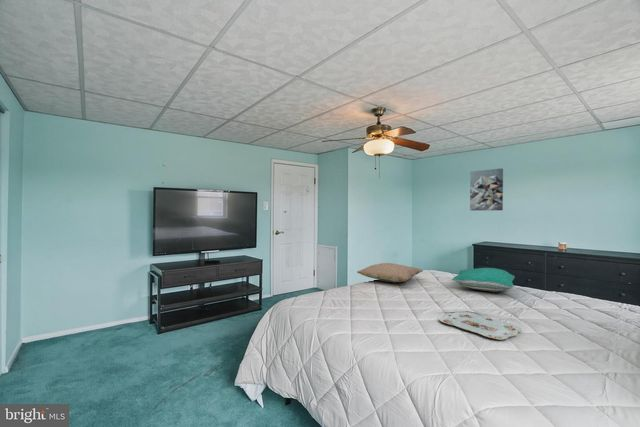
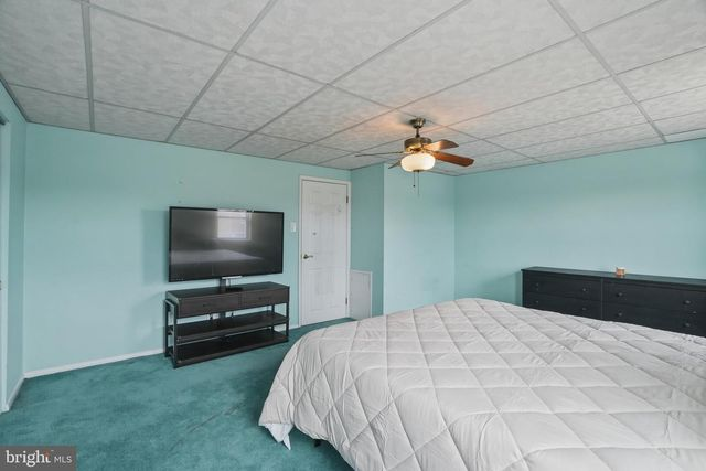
- serving tray [438,311,522,341]
- pillow [356,262,424,283]
- pillow [451,267,516,293]
- wall art [469,167,504,211]
